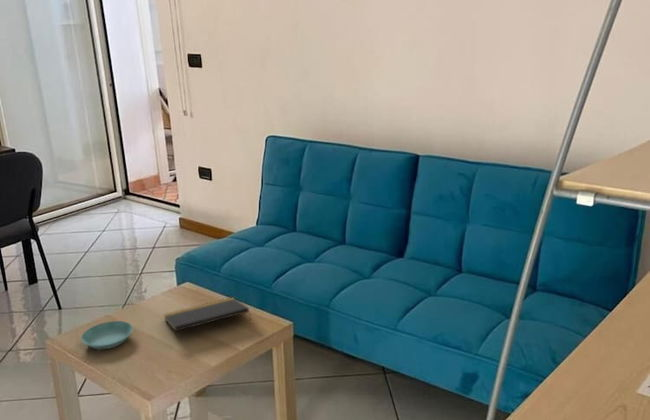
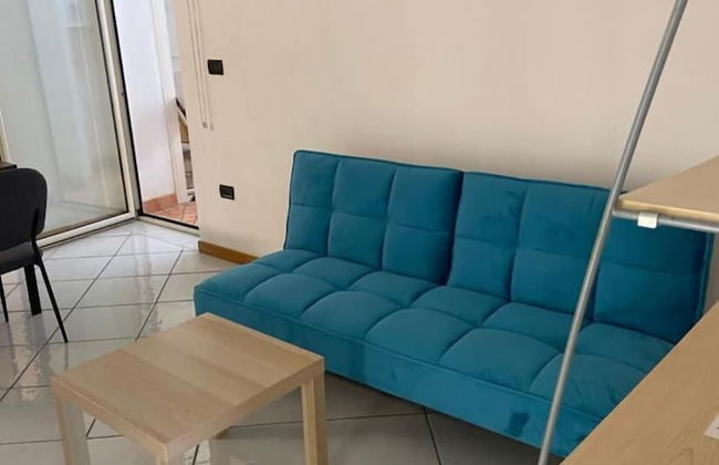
- notepad [162,296,252,332]
- saucer [80,320,134,350]
